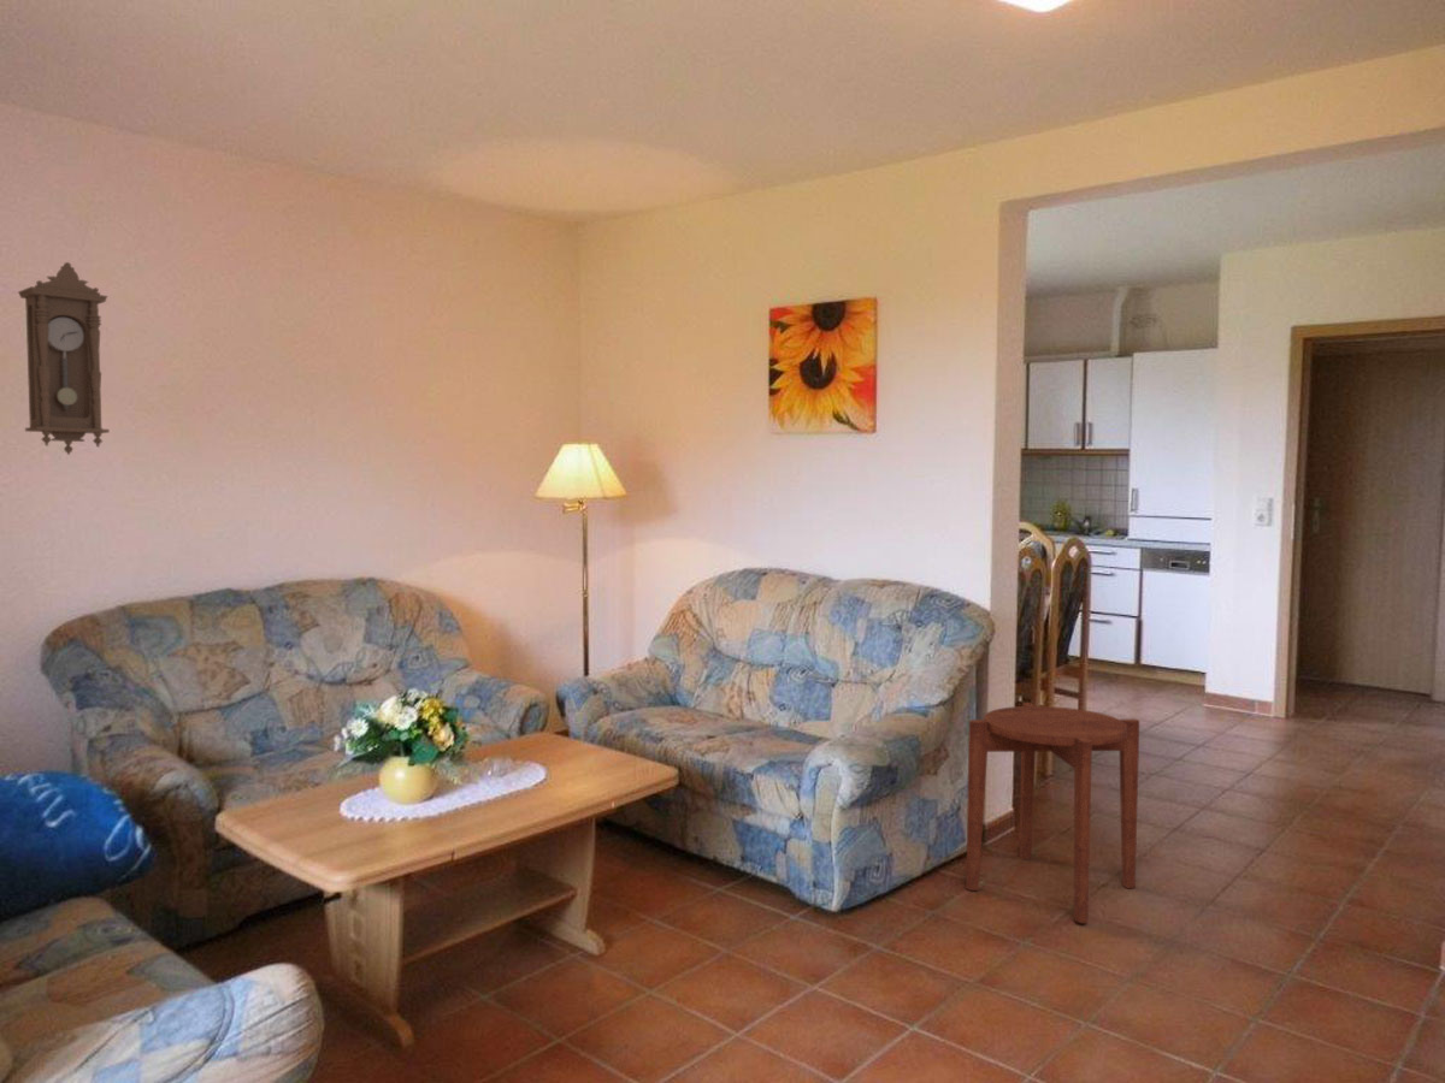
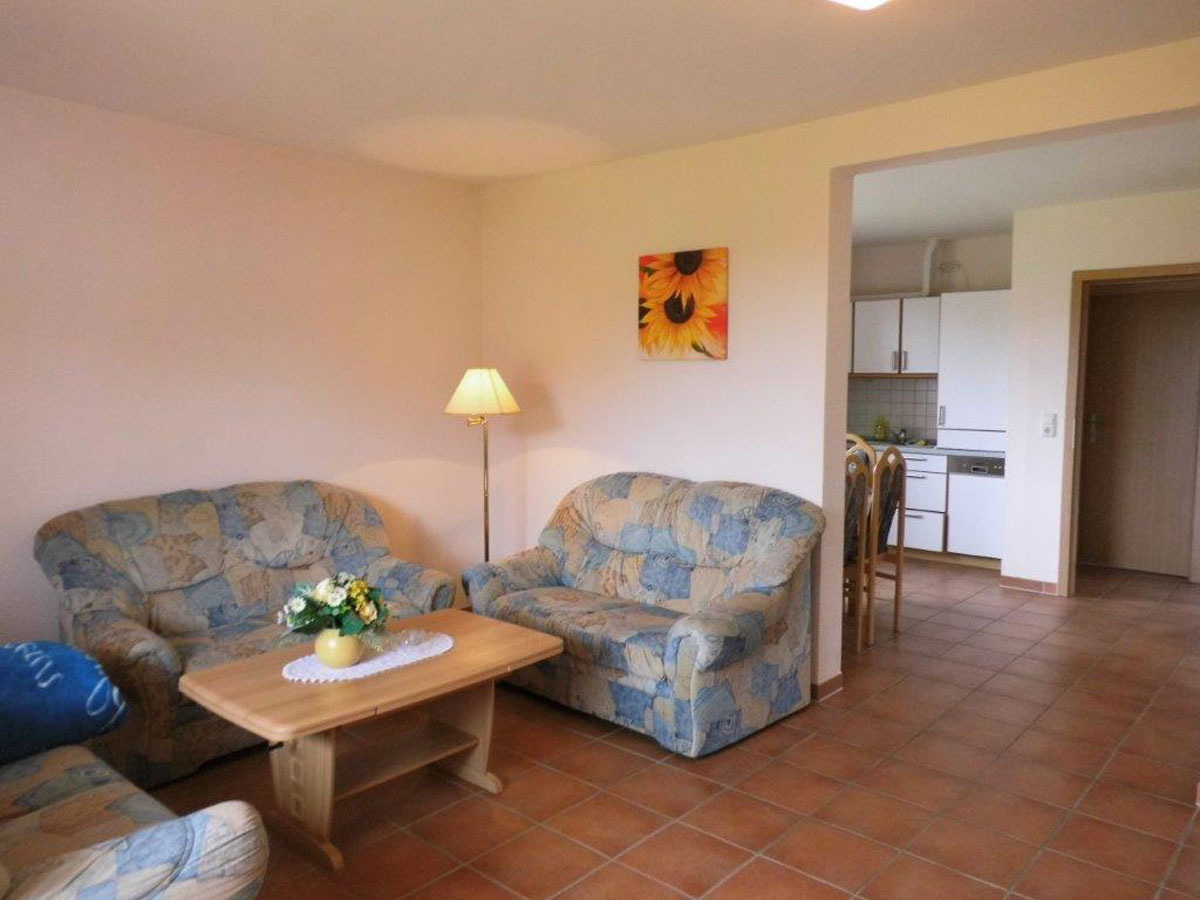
- side table [965,702,1140,924]
- pendulum clock [17,261,111,456]
